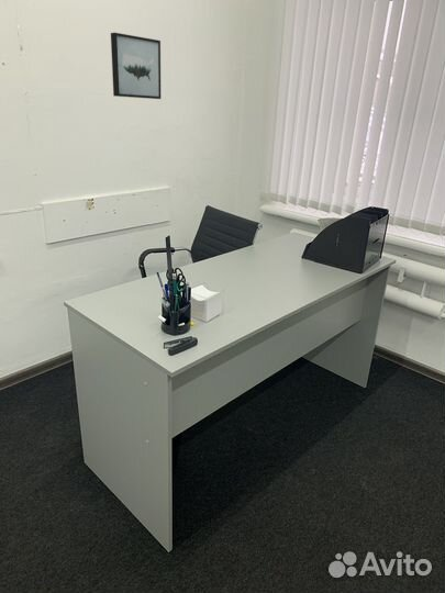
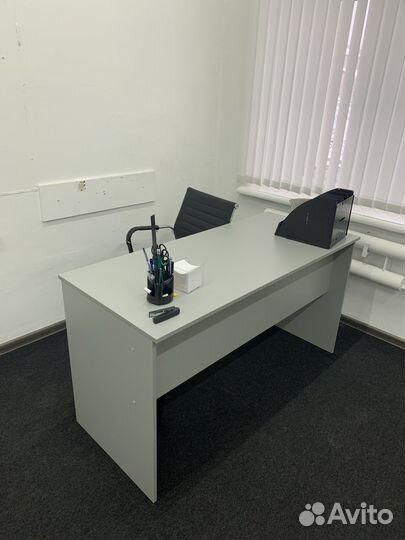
- wall art [110,32,162,100]
